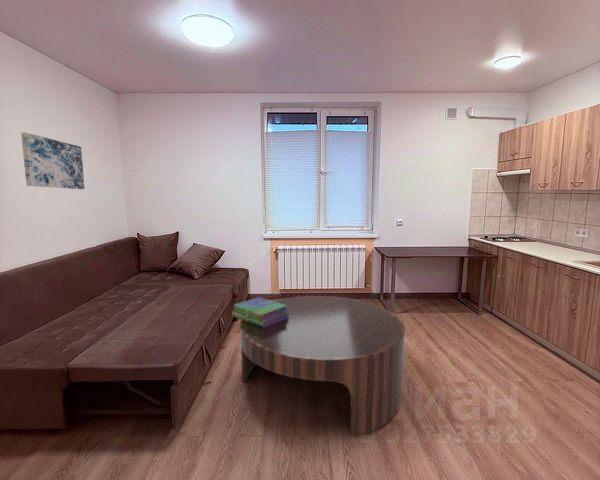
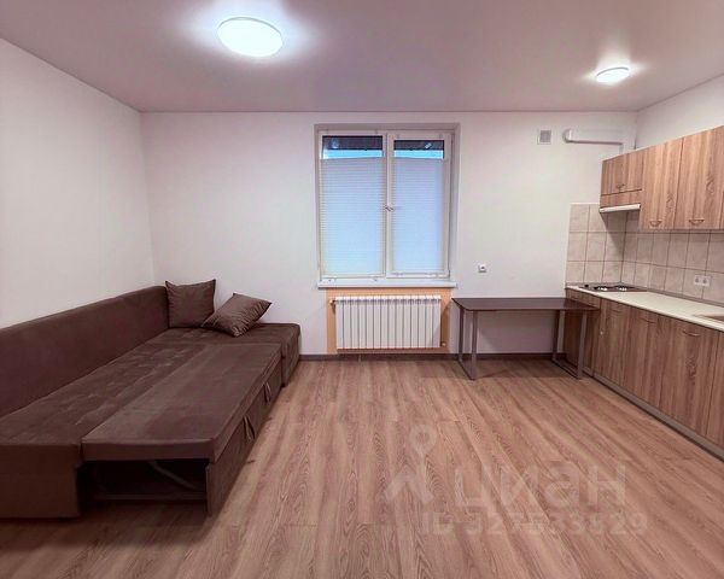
- coffee table [239,295,406,438]
- stack of books [231,296,290,328]
- wall art [20,132,85,190]
